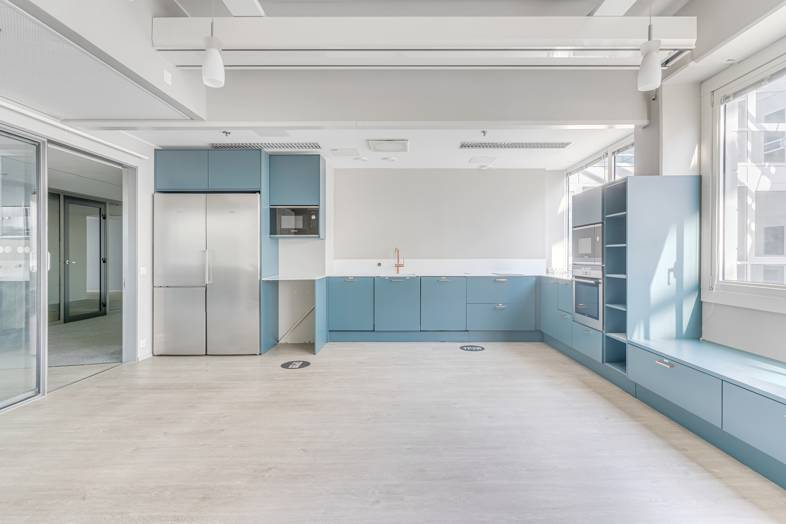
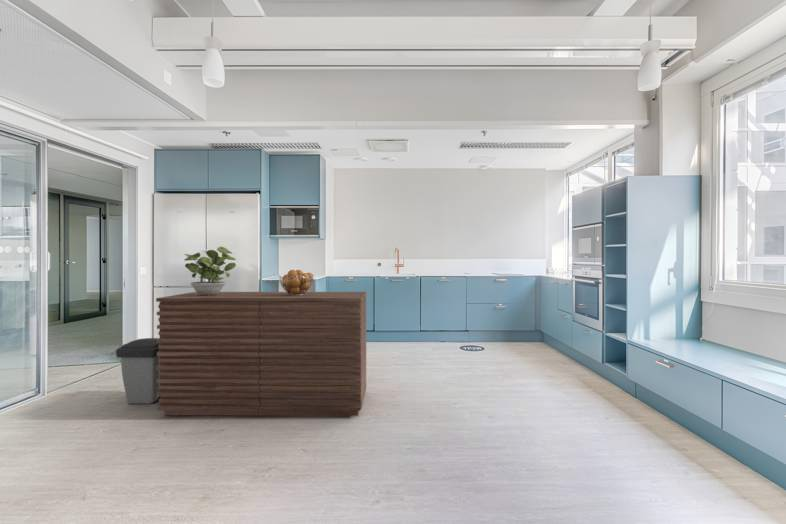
+ fruit basket [278,269,315,295]
+ potted plant [183,246,237,296]
+ sideboard [155,291,368,417]
+ trash can [115,337,160,405]
